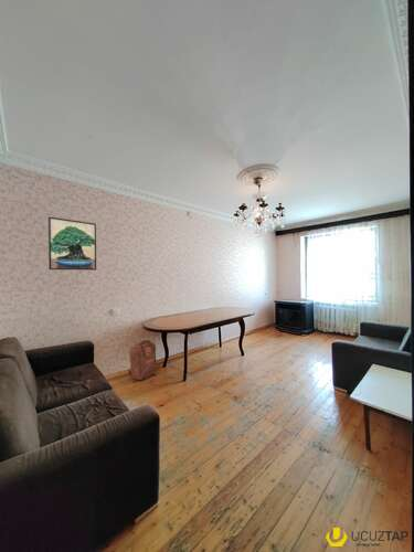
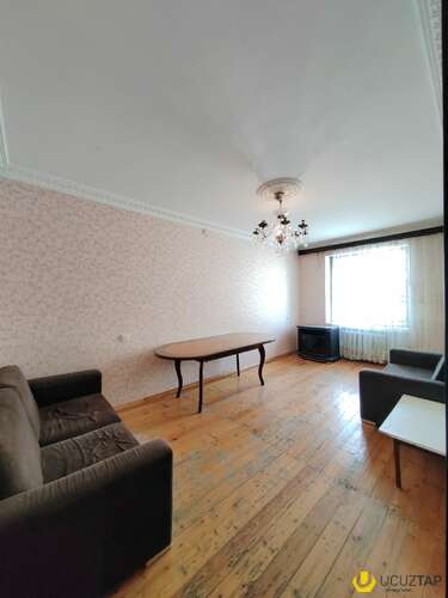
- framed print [47,215,97,272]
- backpack [127,339,157,381]
